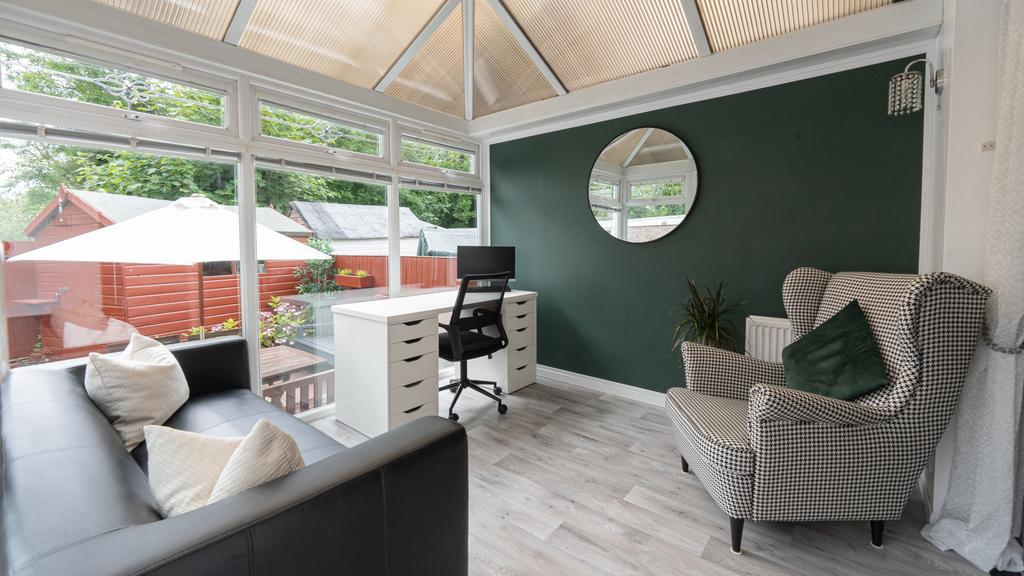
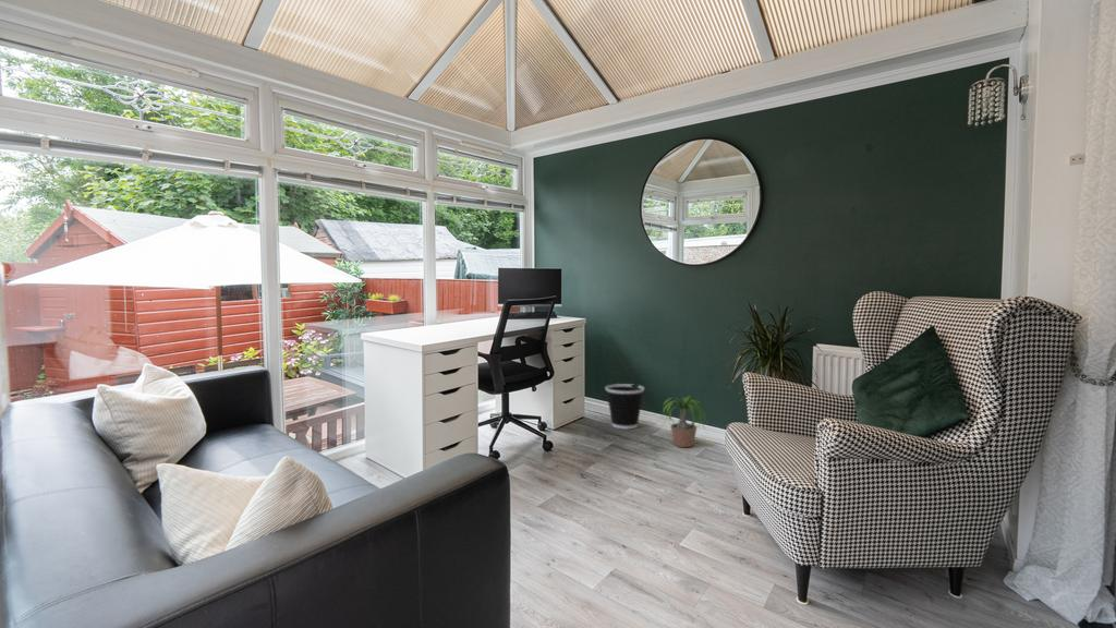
+ potted plant [657,395,712,448]
+ wastebasket [604,383,645,431]
